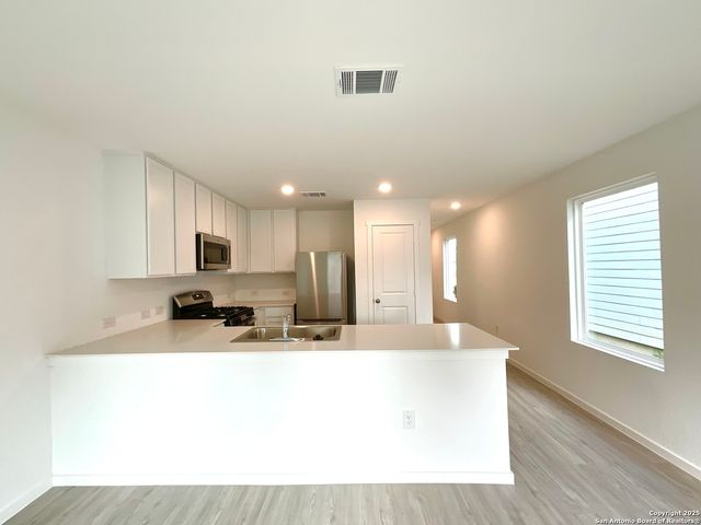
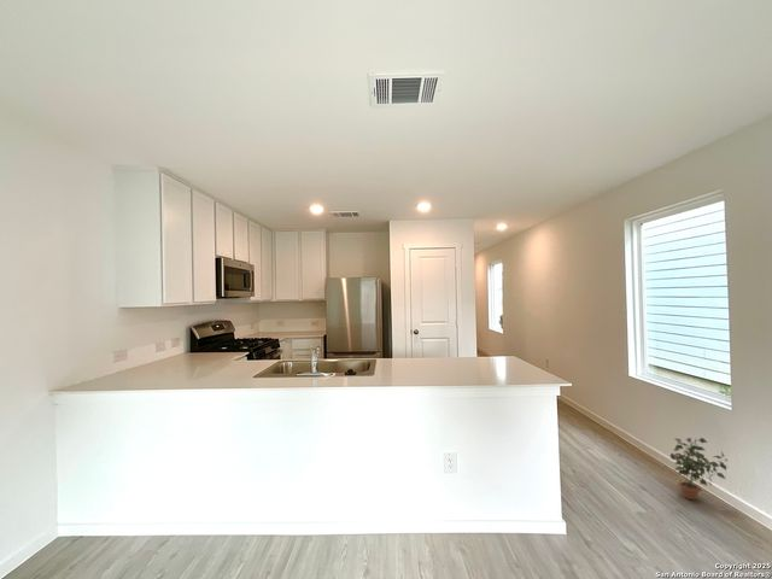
+ potted plant [668,437,730,501]
